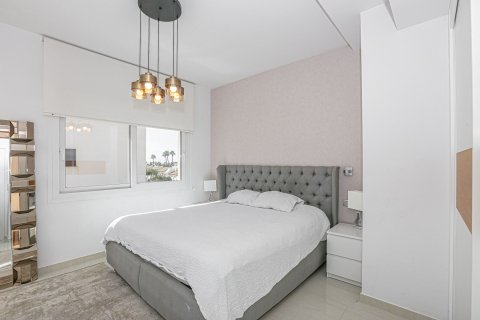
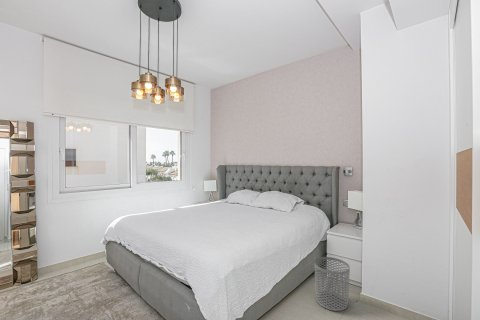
+ waste bin [313,256,351,312]
